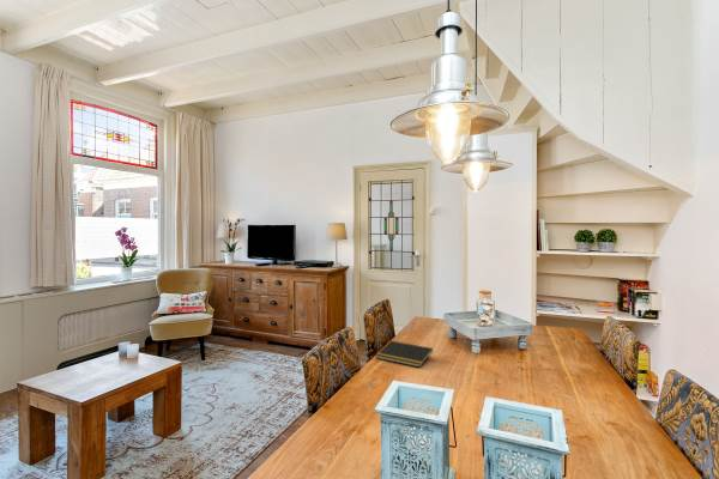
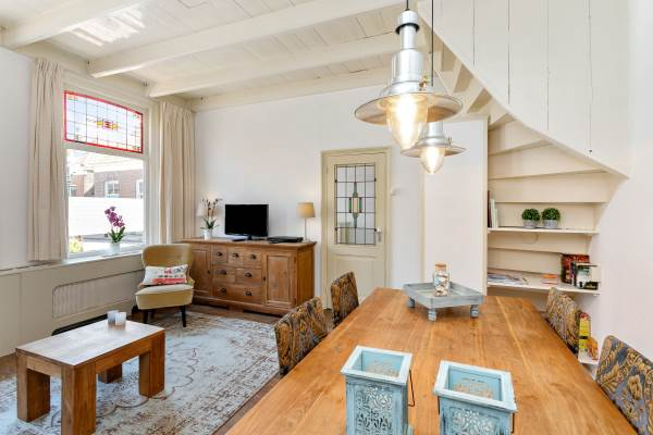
- notepad [375,340,434,368]
